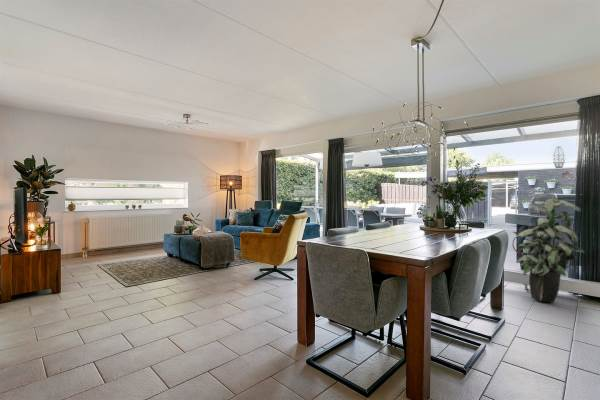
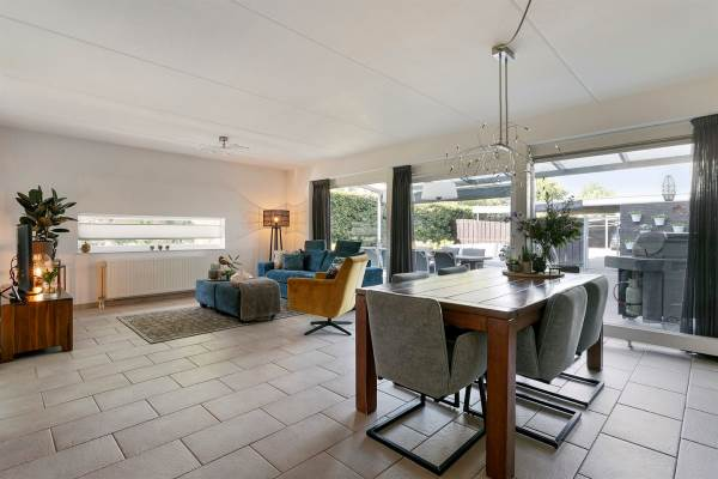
- indoor plant [512,193,586,304]
